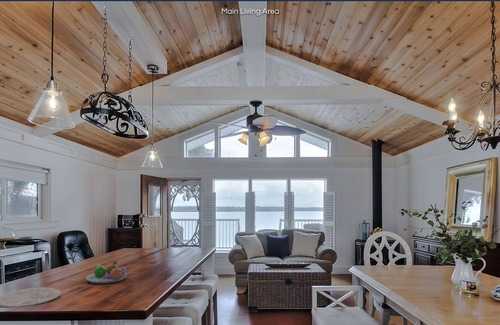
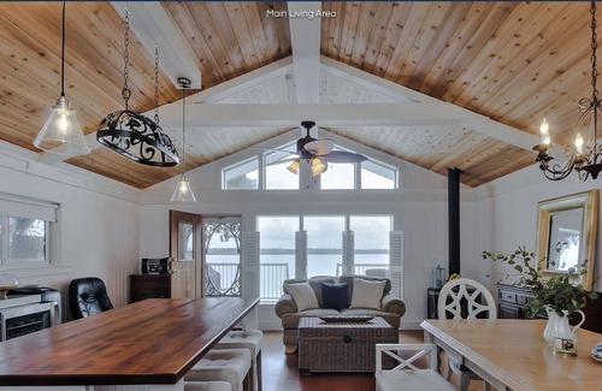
- fruit bowl [85,261,127,285]
- plate [0,287,62,308]
